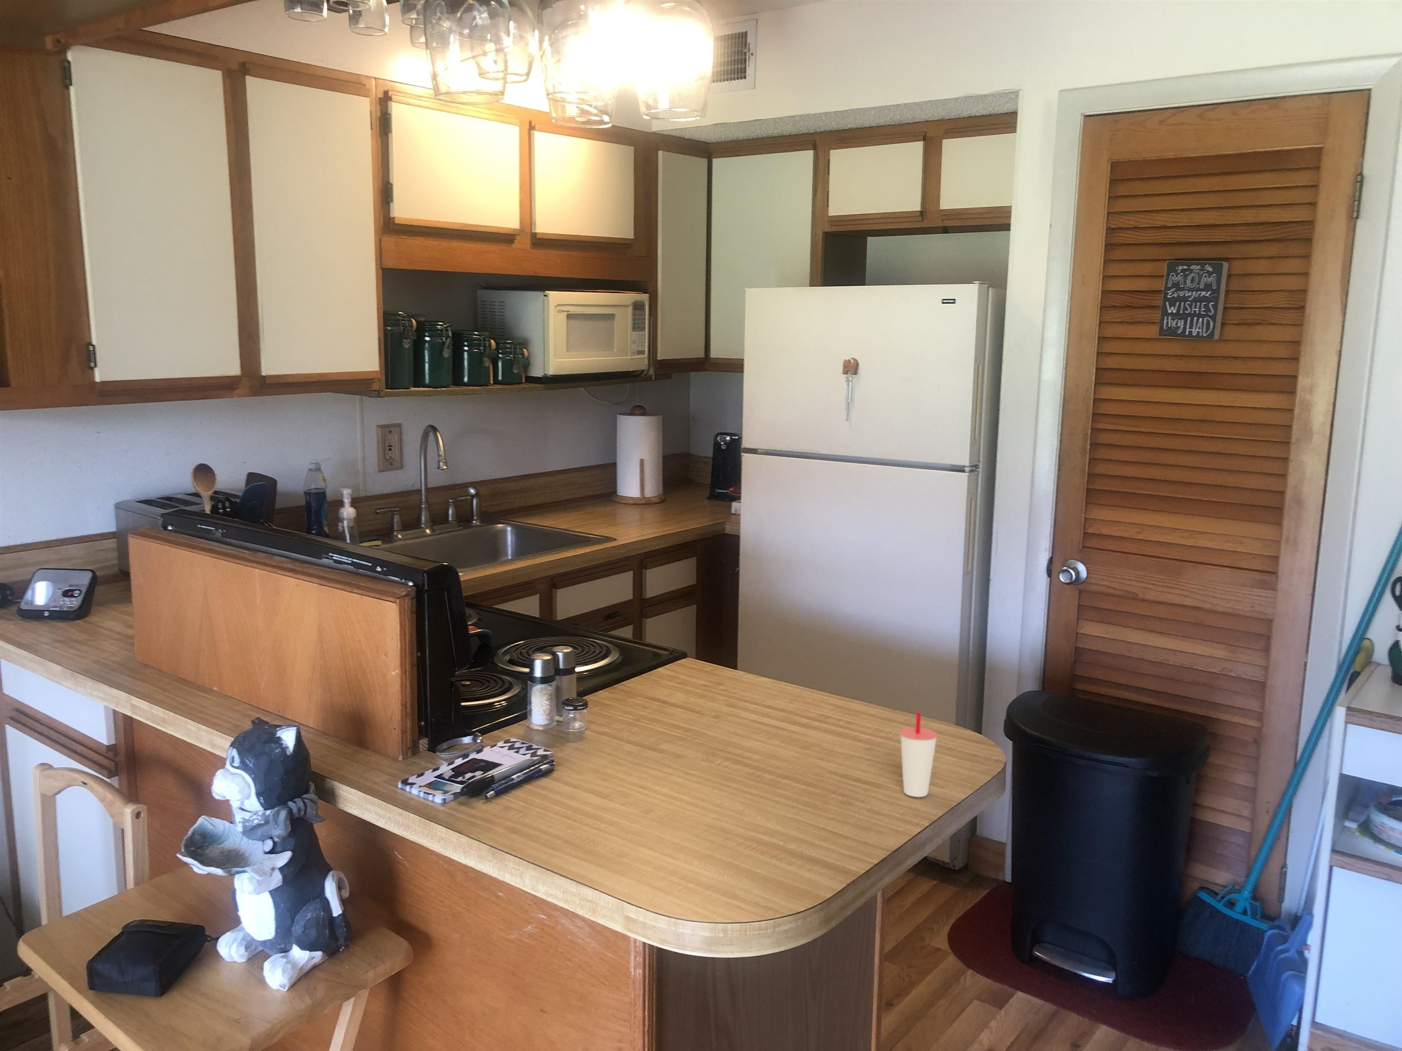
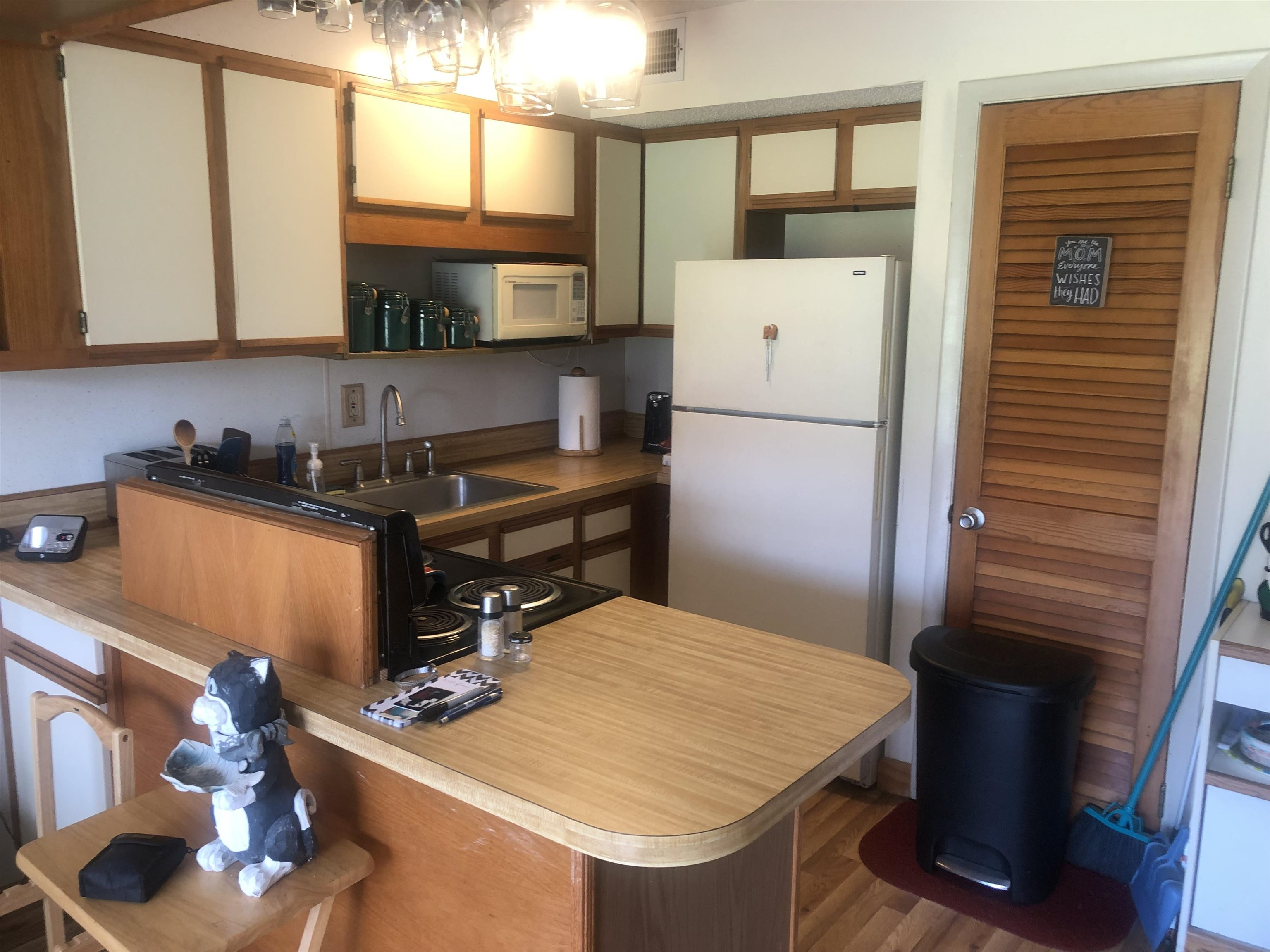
- cup [899,712,938,797]
